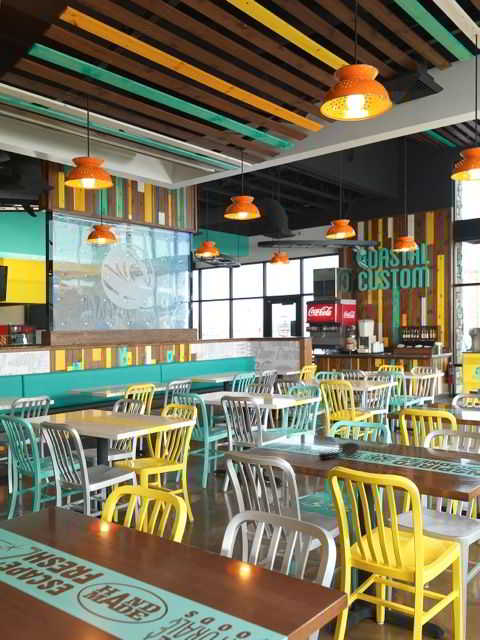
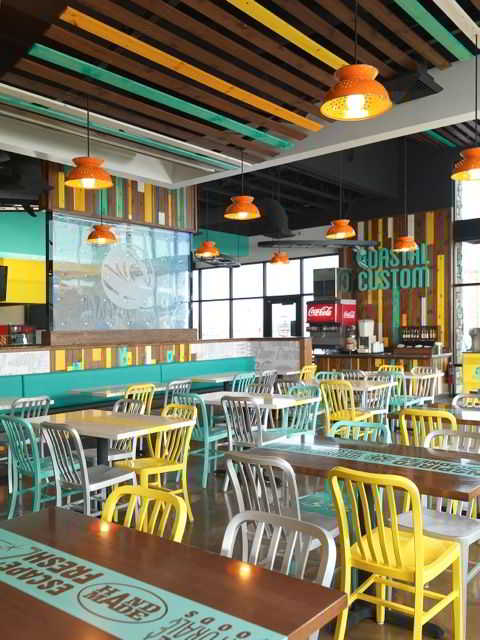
- spoon [318,441,360,461]
